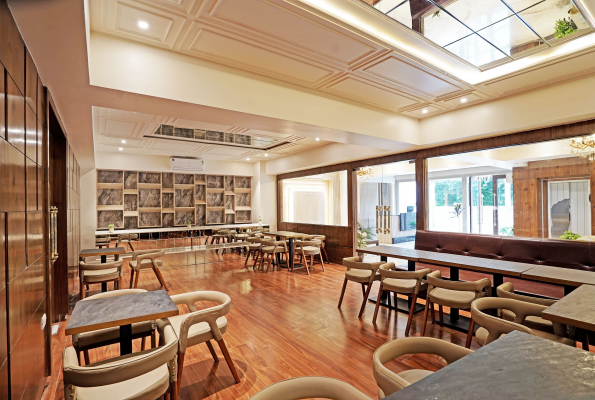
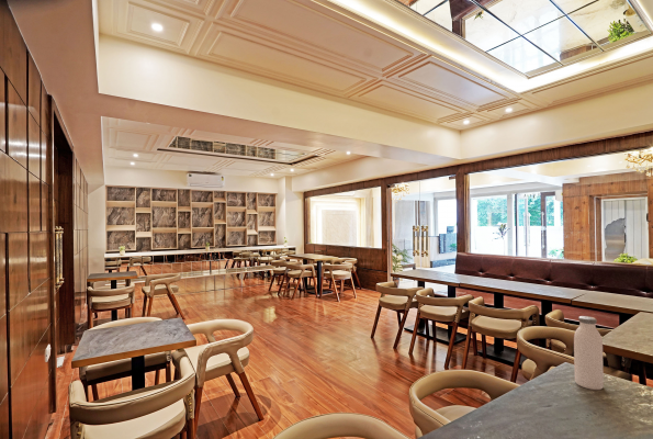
+ water bottle [573,315,605,391]
